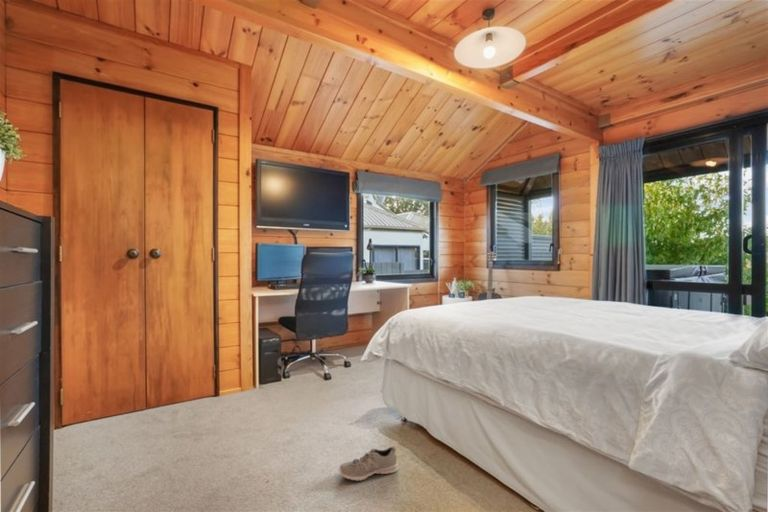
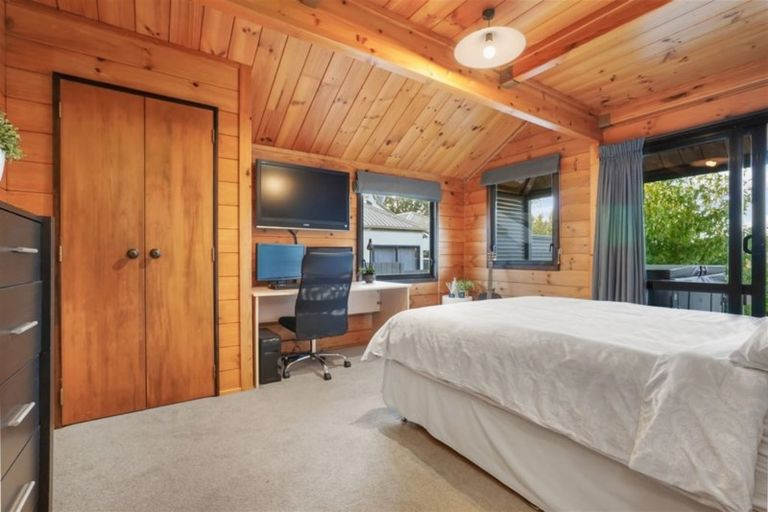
- sneaker [338,446,399,482]
